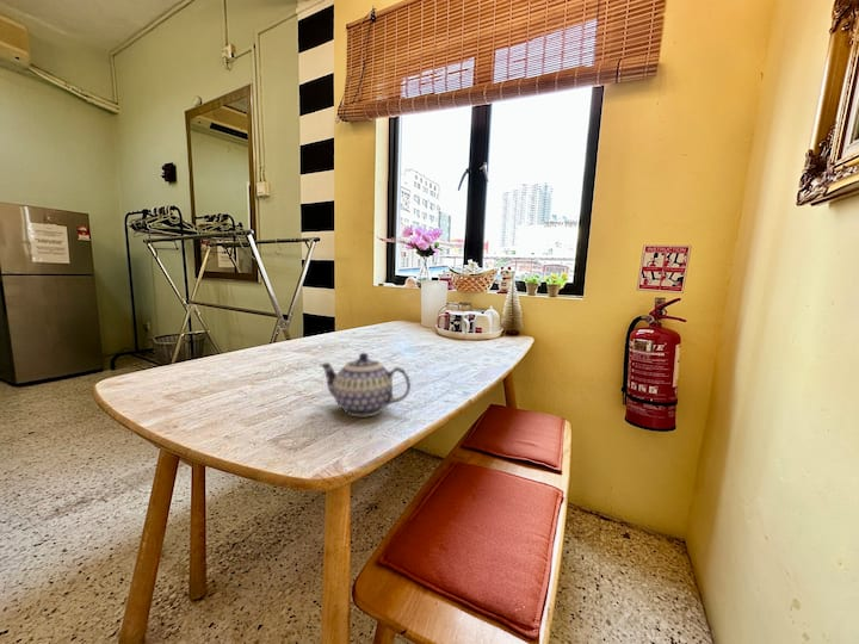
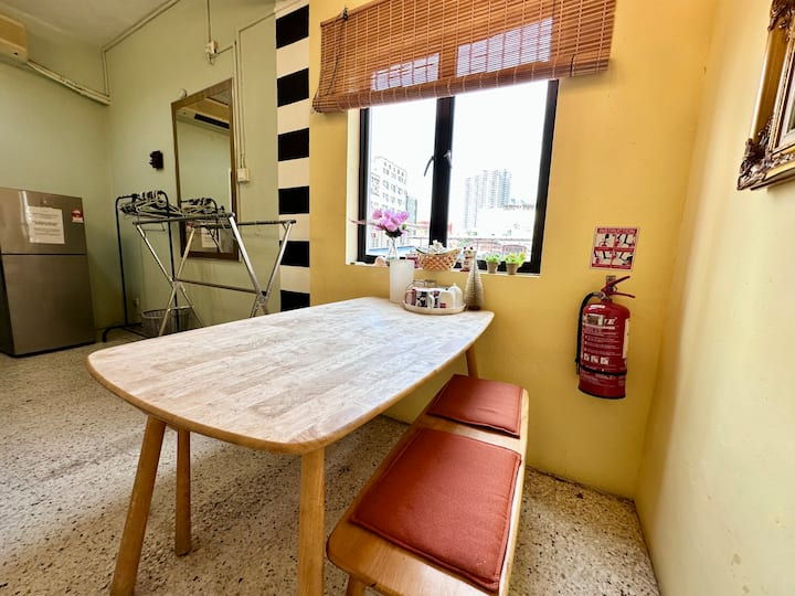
- teapot [320,352,412,417]
